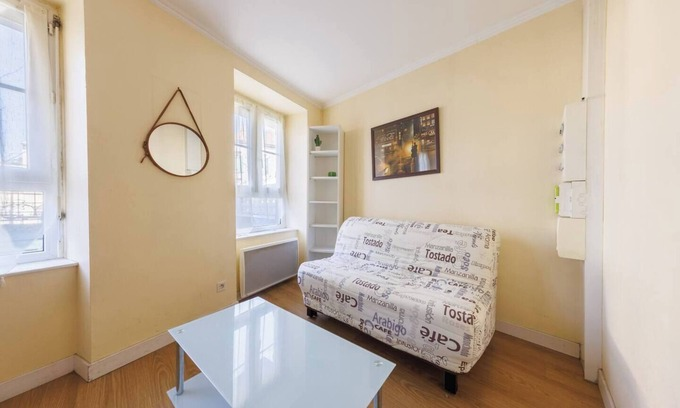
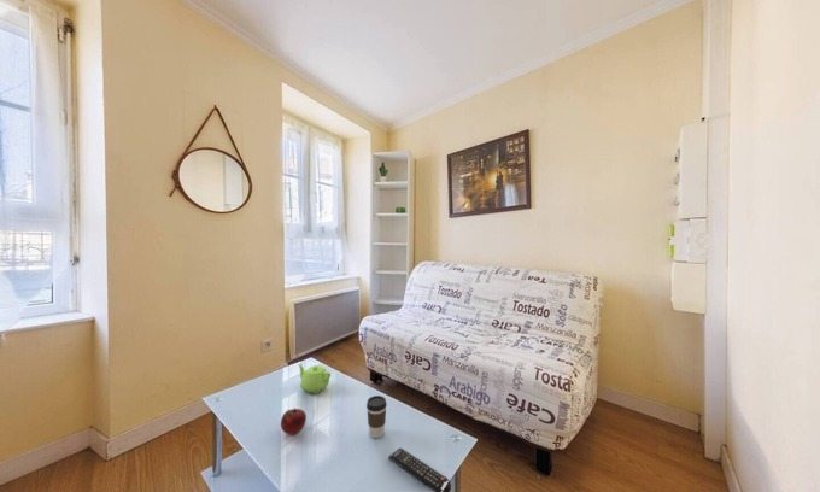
+ remote control [387,446,452,492]
+ fruit [280,406,308,437]
+ teapot [298,363,332,394]
+ coffee cup [365,394,388,439]
